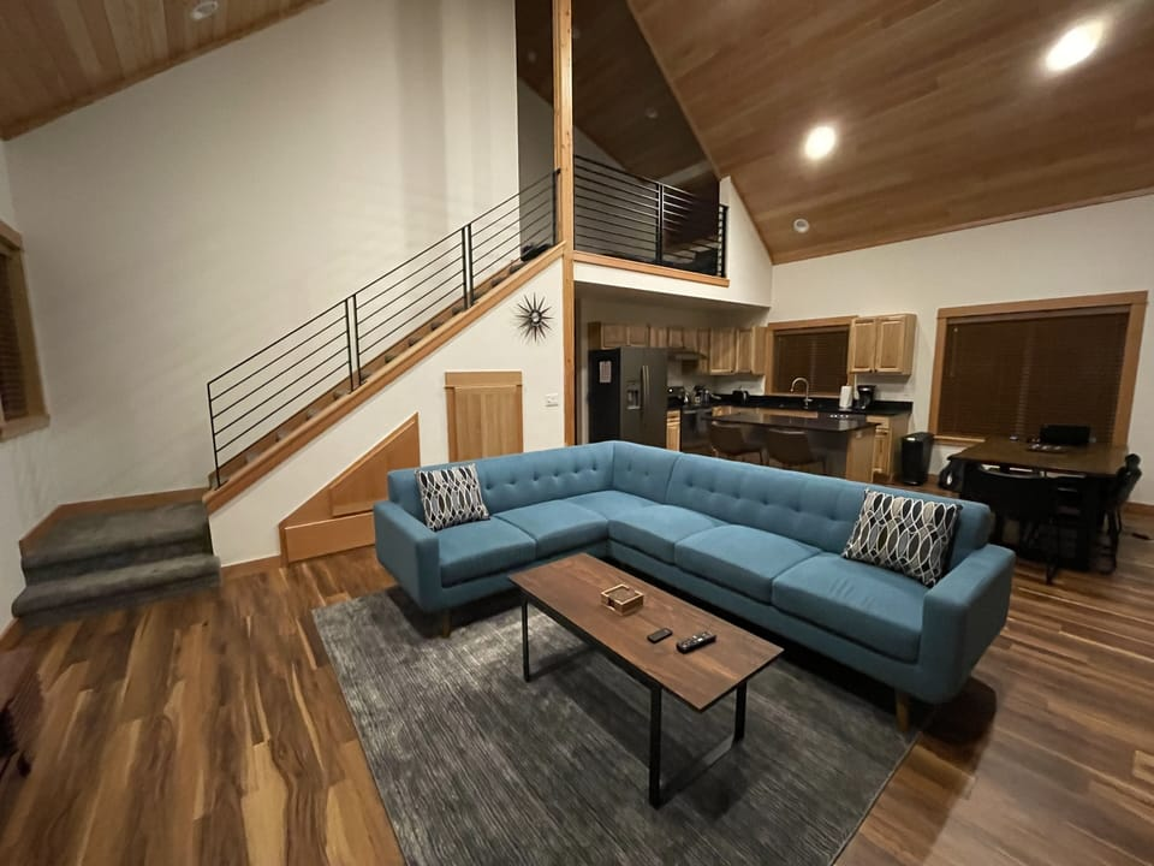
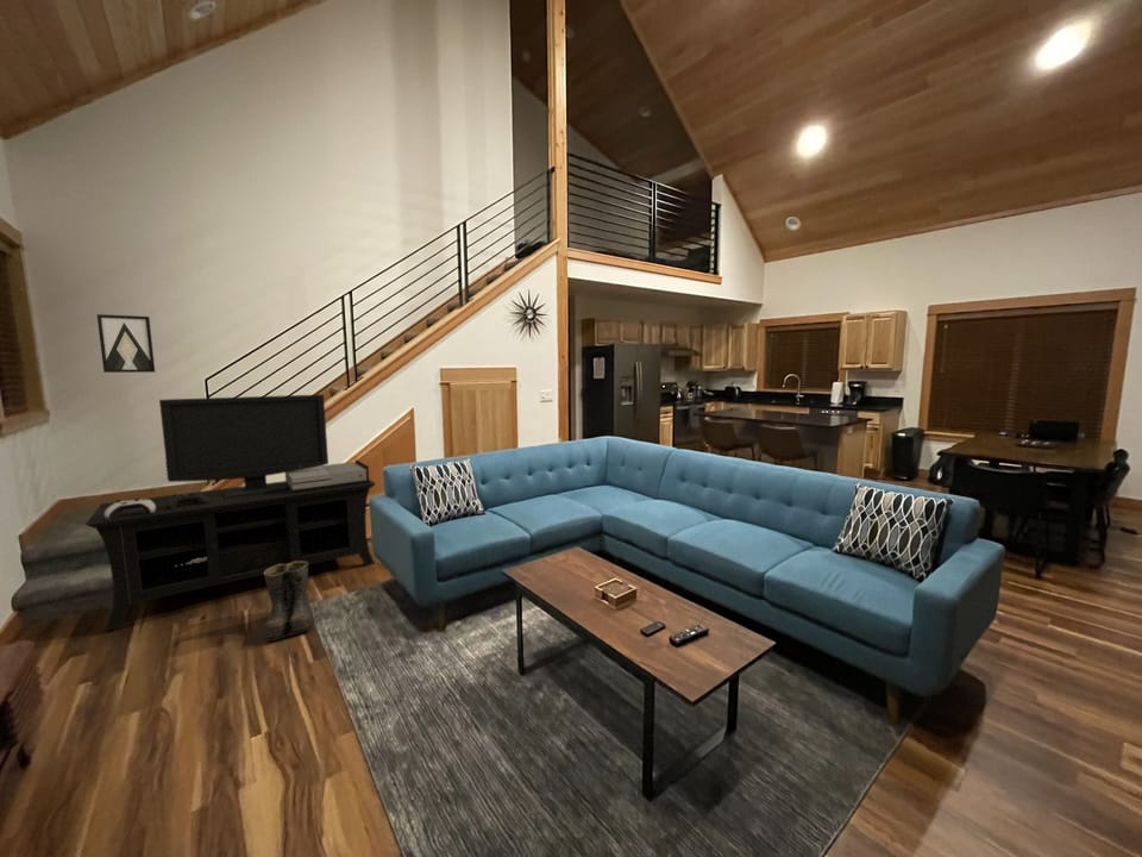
+ media console [84,393,377,631]
+ wall art [95,313,156,374]
+ boots [263,562,315,643]
